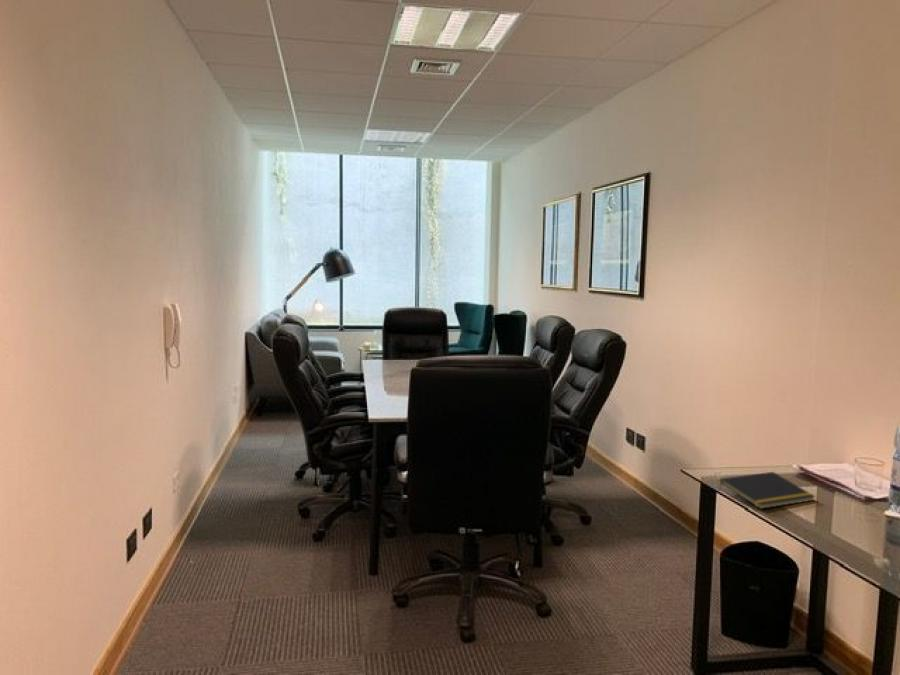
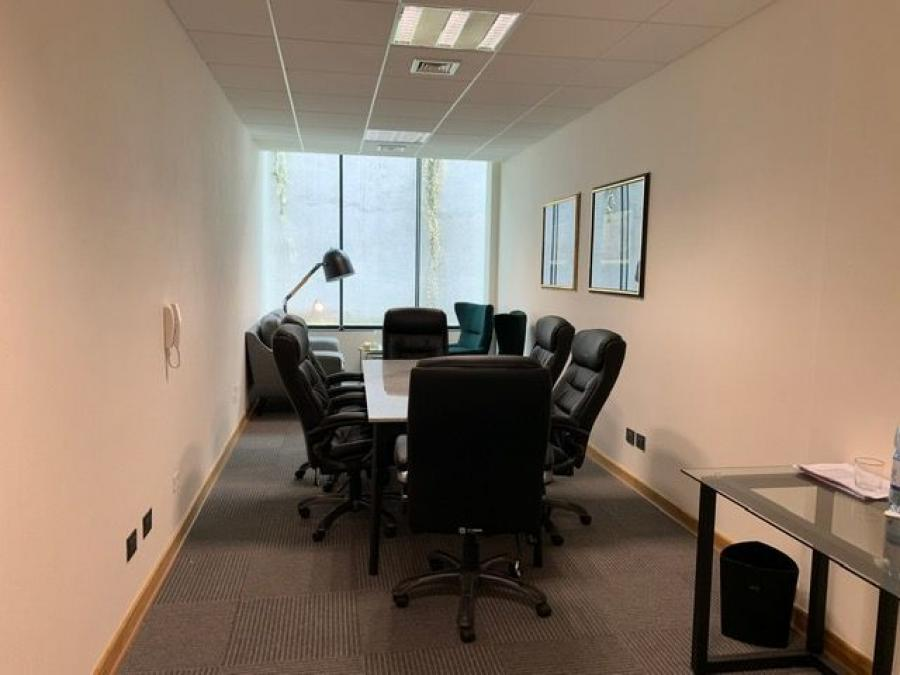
- notepad [717,471,817,510]
